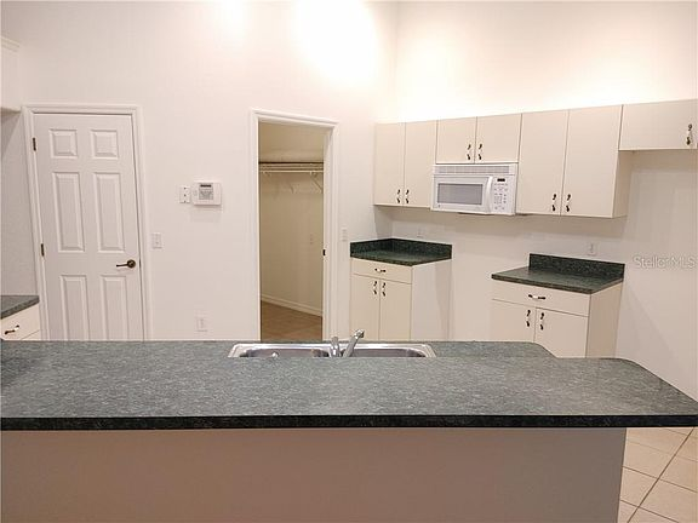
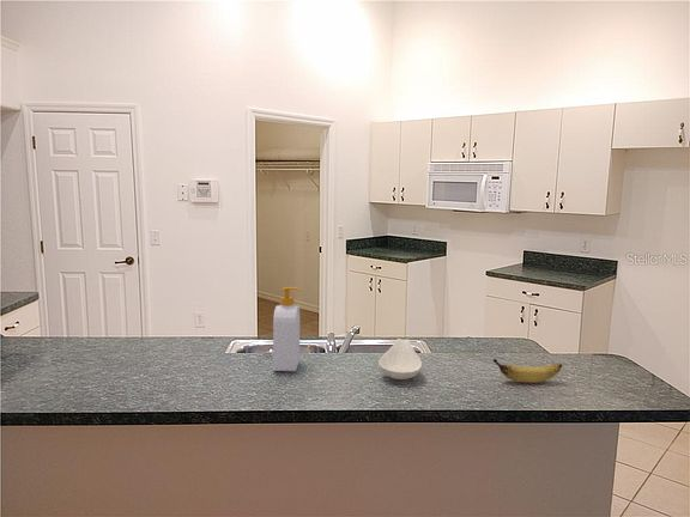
+ spoon rest [377,337,423,381]
+ banana [492,358,563,384]
+ soap bottle [272,286,302,372]
